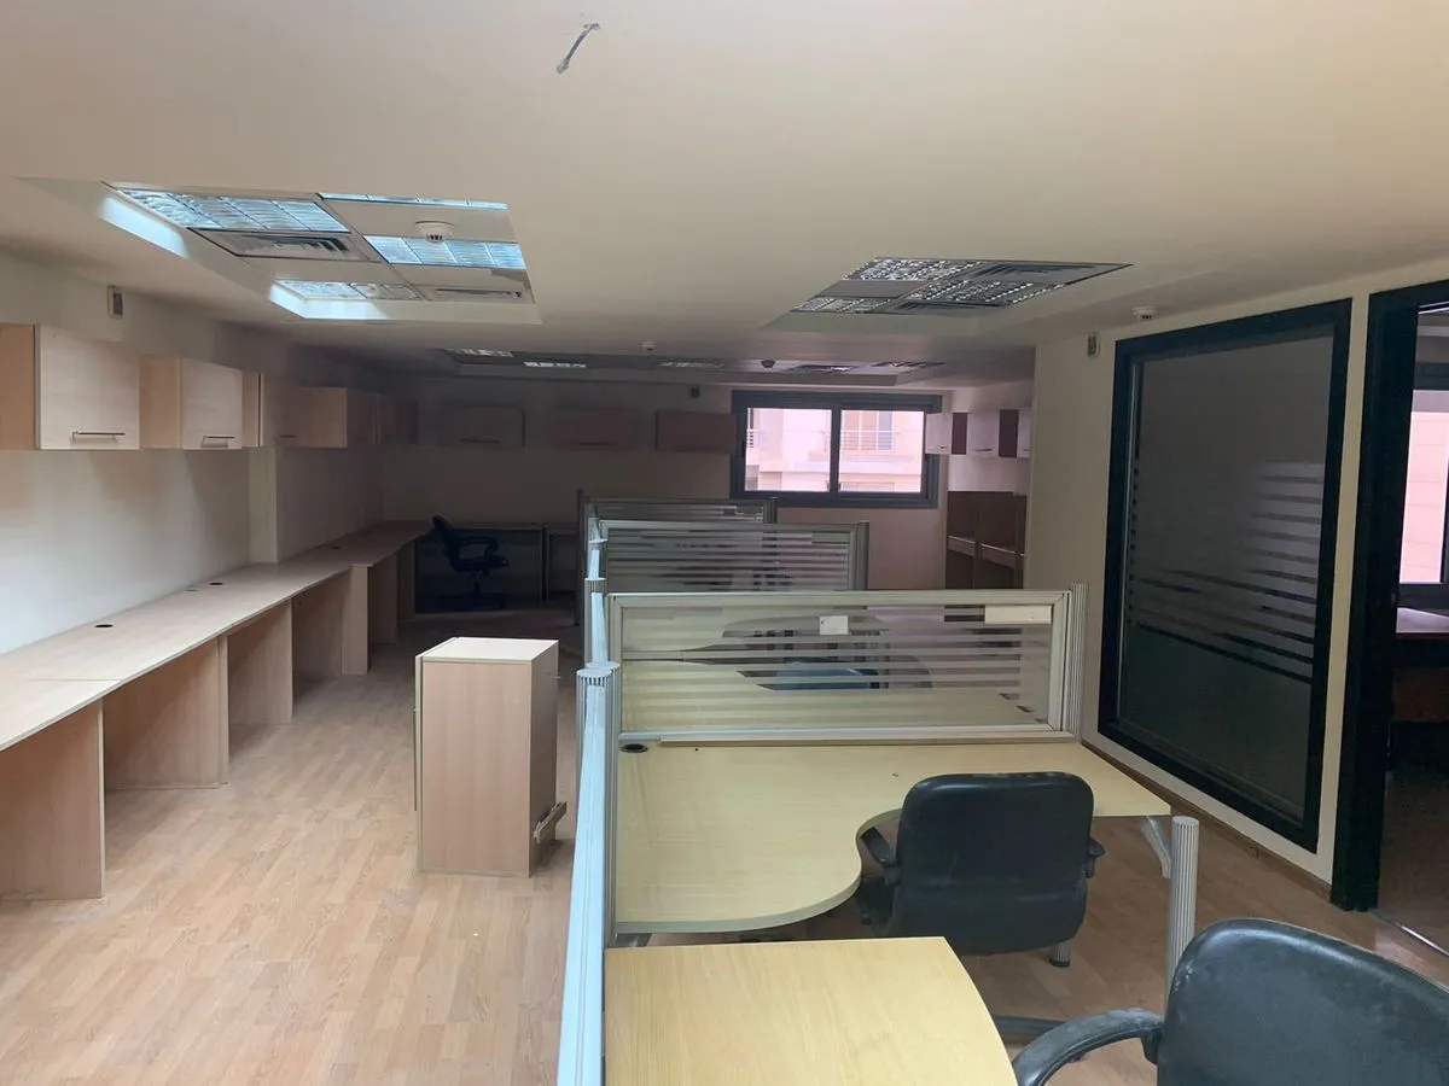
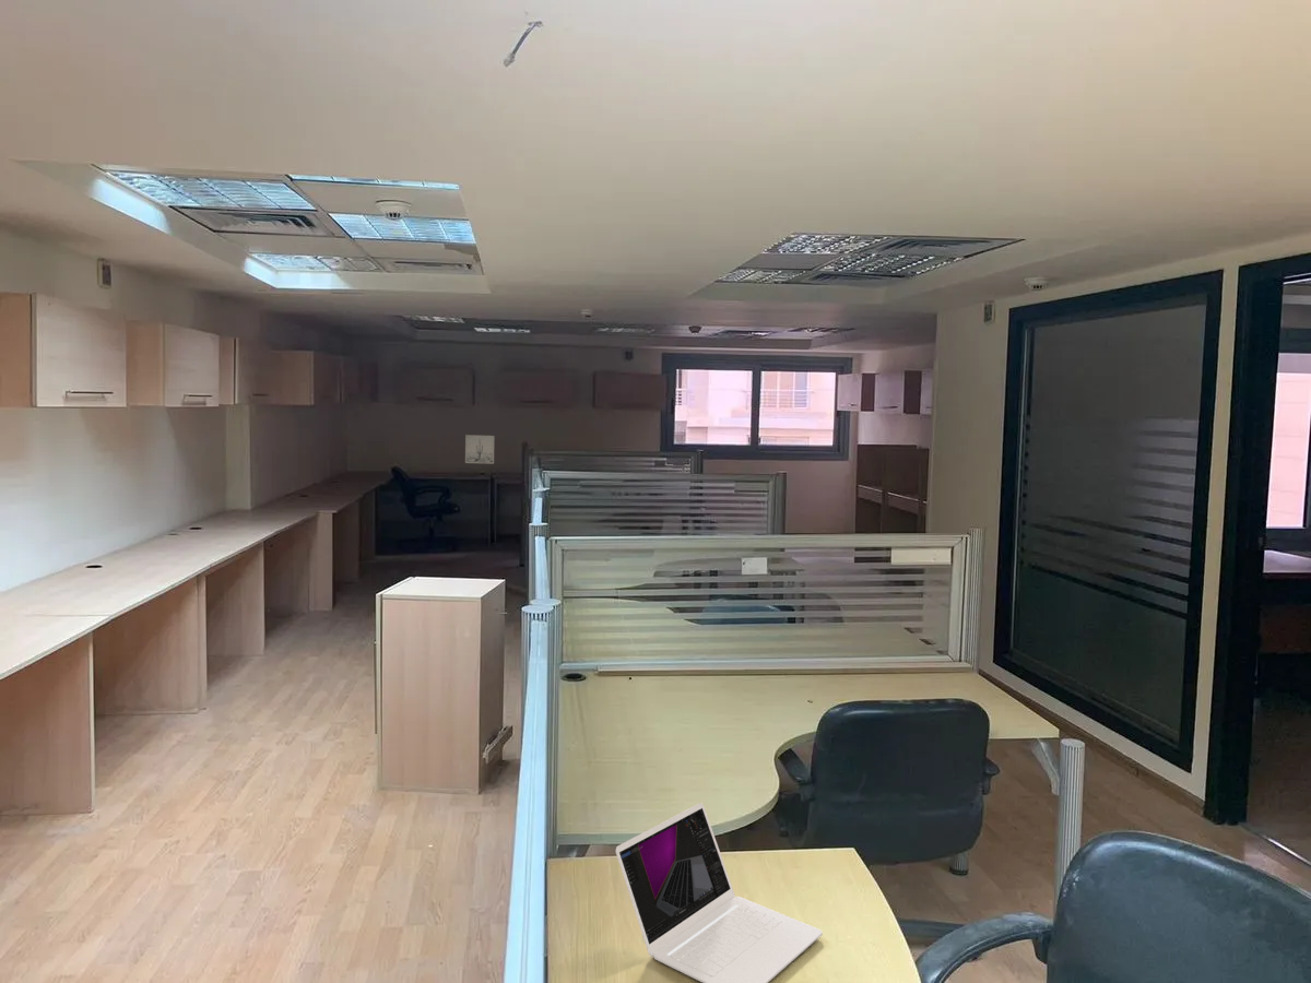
+ laptop [614,802,824,983]
+ wall art [464,434,495,464]
